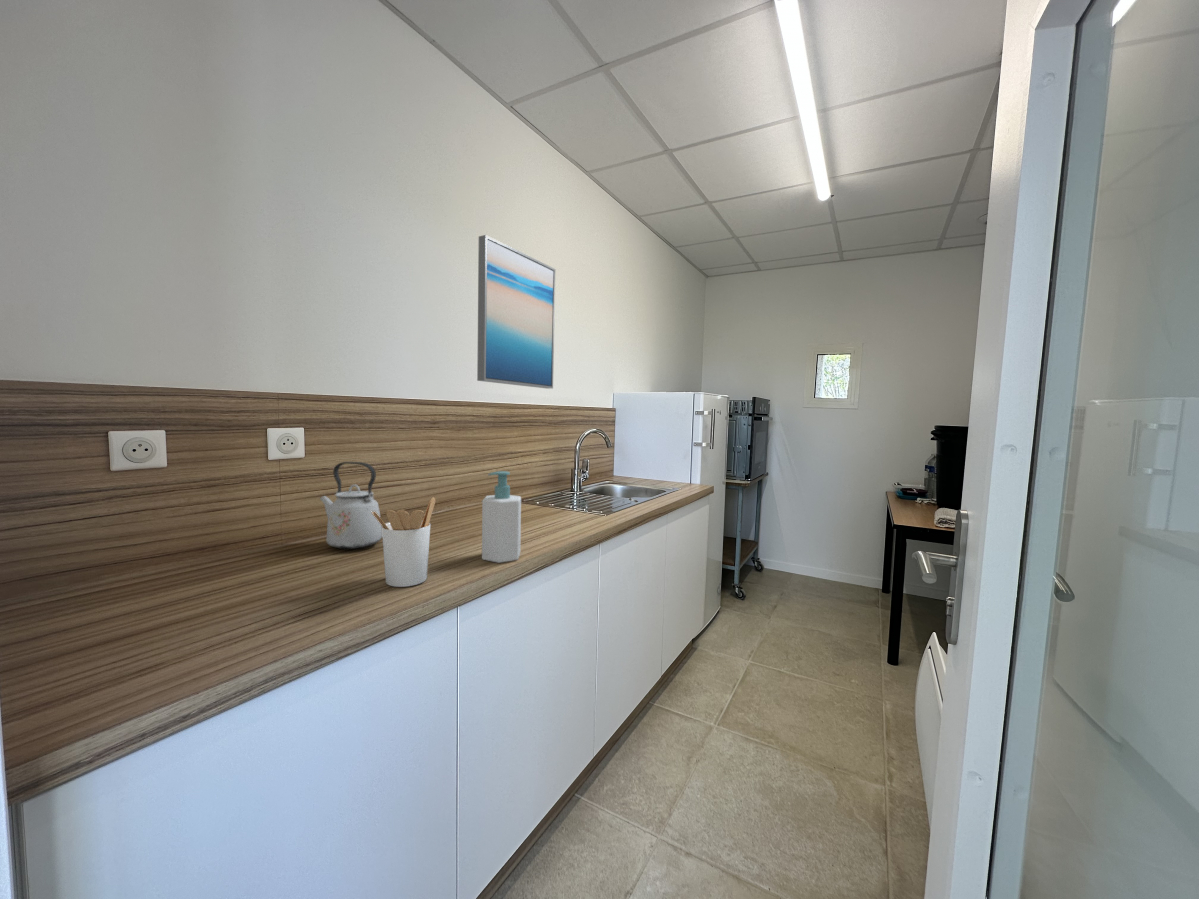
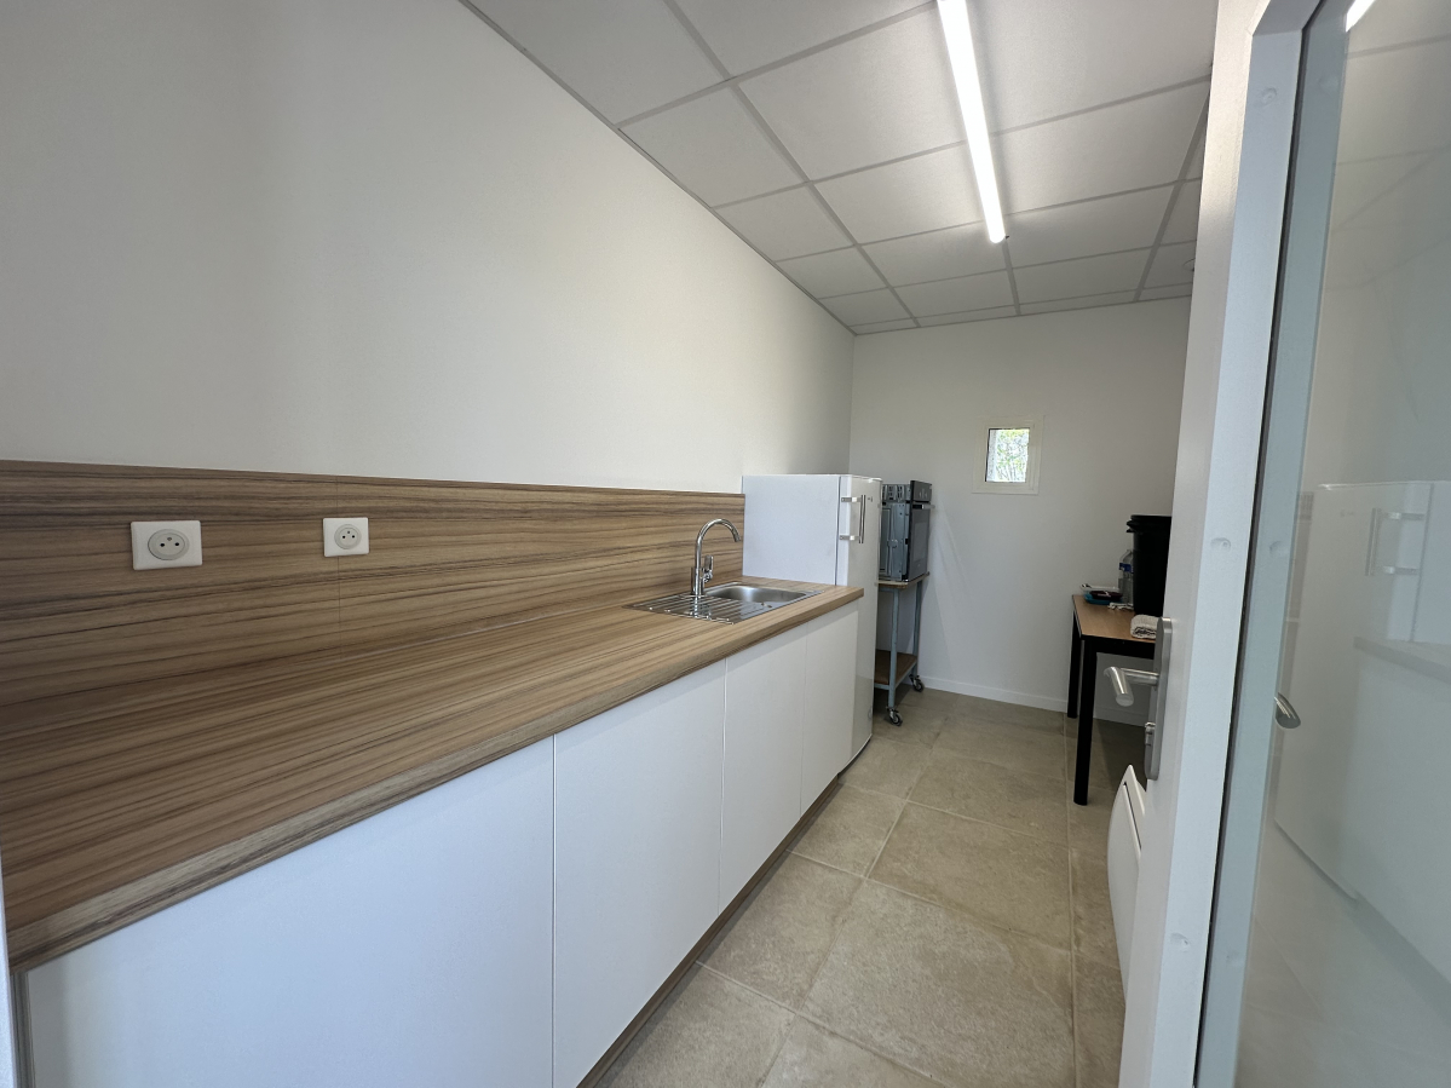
- soap bottle [481,470,522,564]
- utensil holder [371,496,436,588]
- kettle [318,461,383,550]
- wall art [476,234,556,390]
